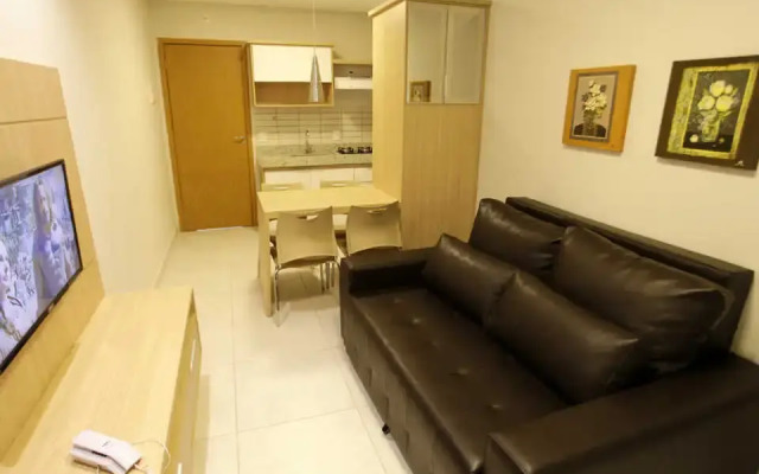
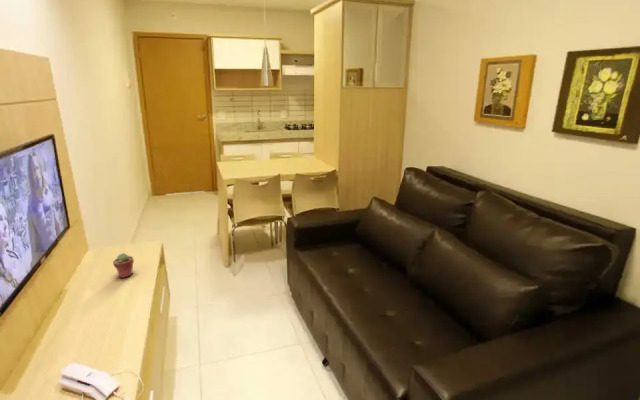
+ potted succulent [112,252,135,279]
